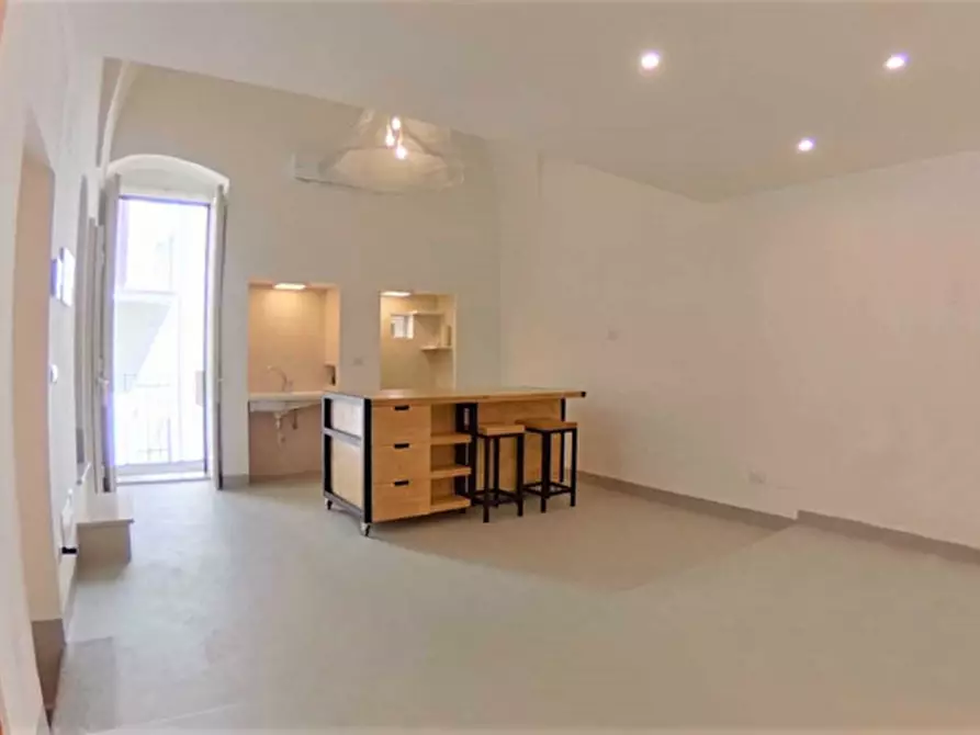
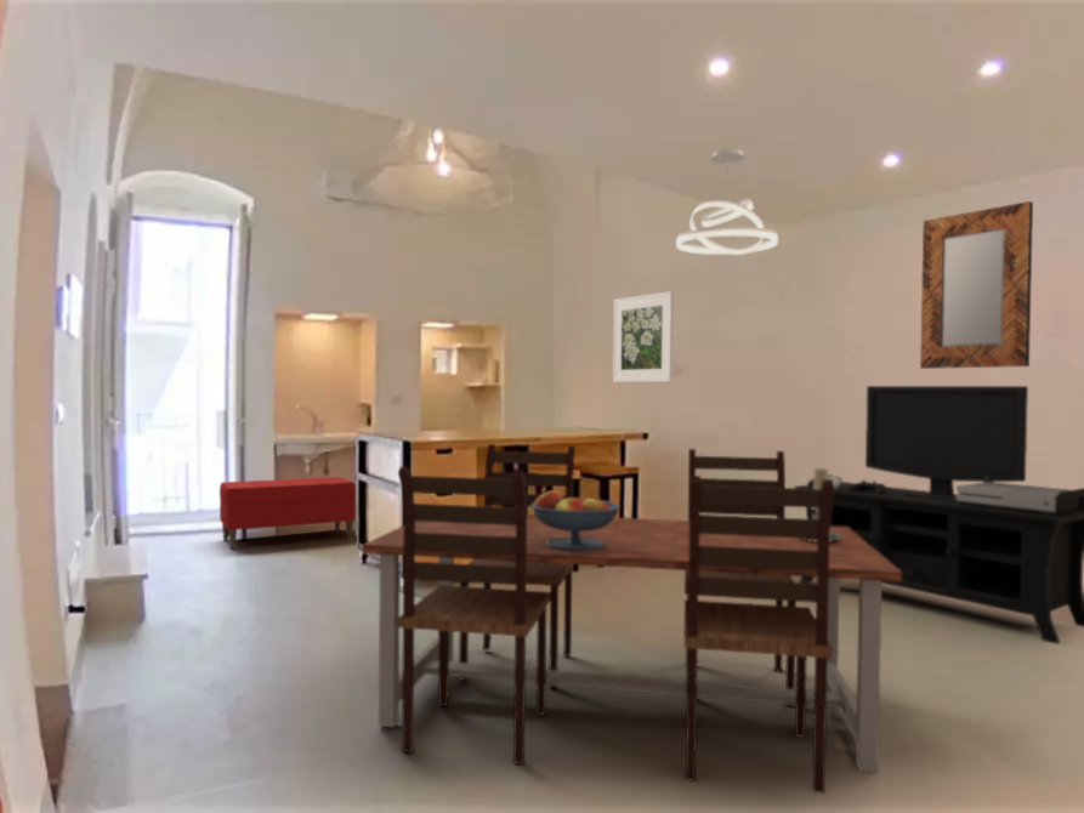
+ bench [218,476,357,550]
+ home mirror [919,200,1034,370]
+ candle holder [805,466,841,542]
+ pendant light [675,148,779,256]
+ fruit bowl [532,489,622,551]
+ media console [793,385,1084,646]
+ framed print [612,290,674,383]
+ dining table [362,443,902,795]
